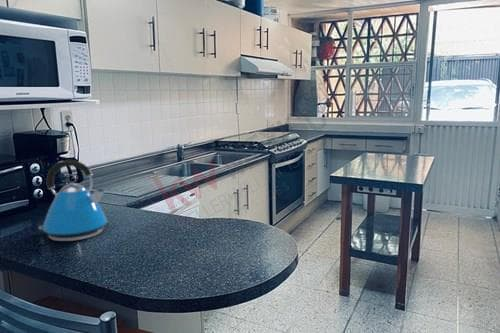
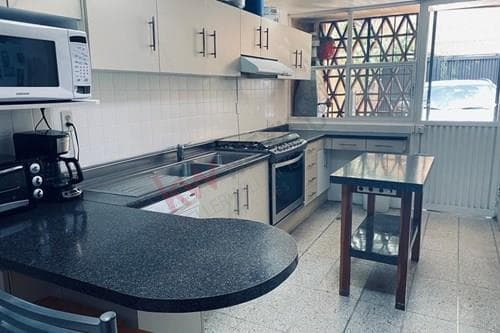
- kettle [38,159,108,242]
